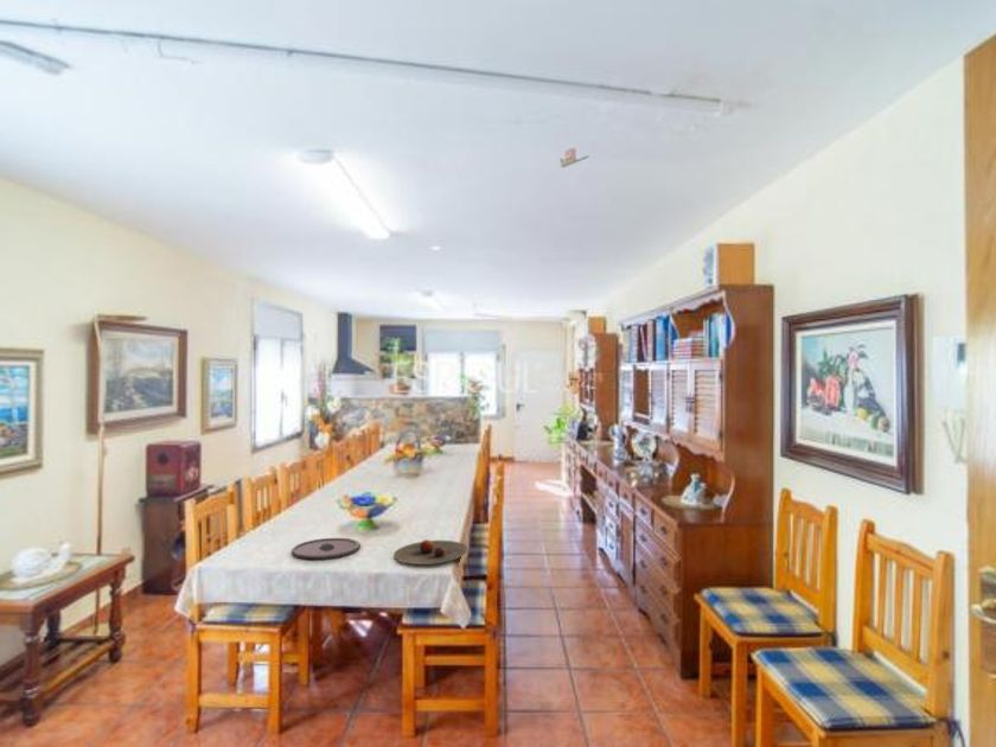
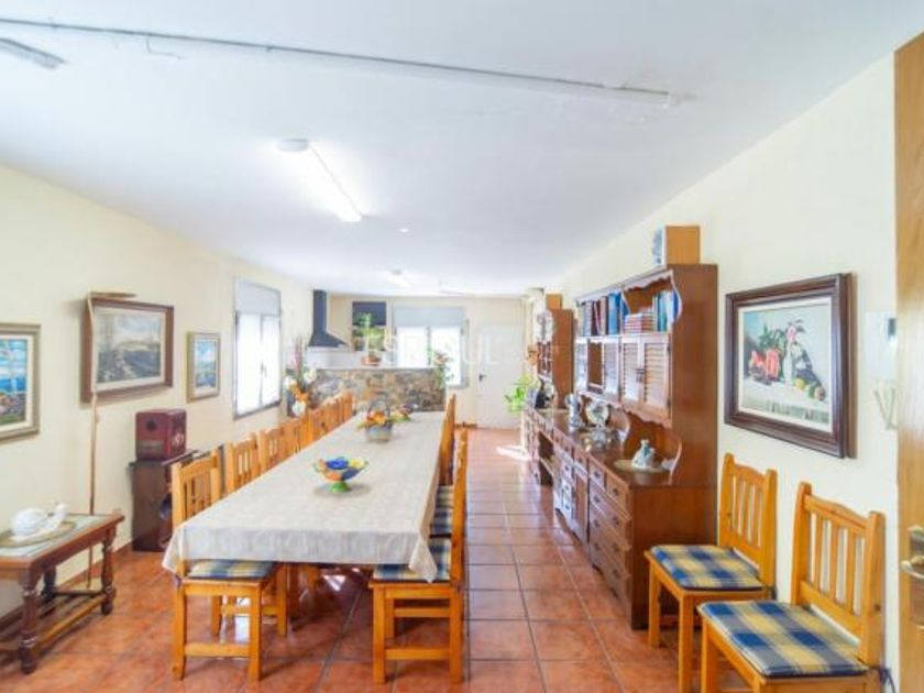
- tape dispenser [558,147,590,168]
- plate [290,537,362,560]
- plate [392,538,468,566]
